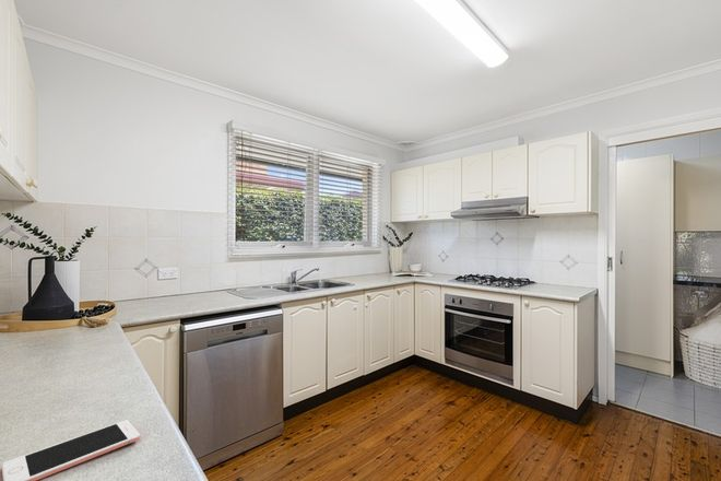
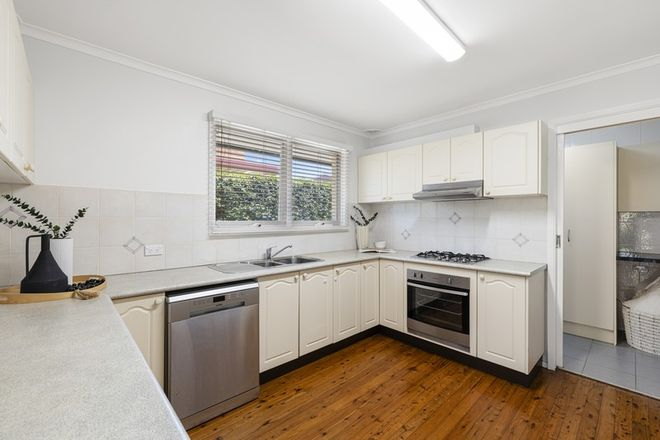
- cell phone [1,419,141,481]
